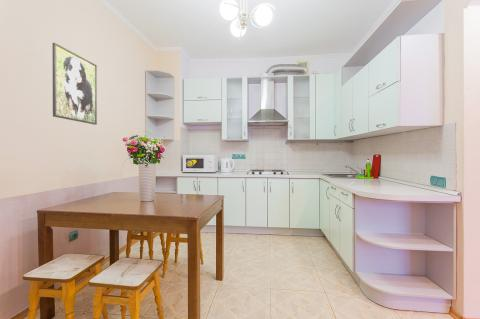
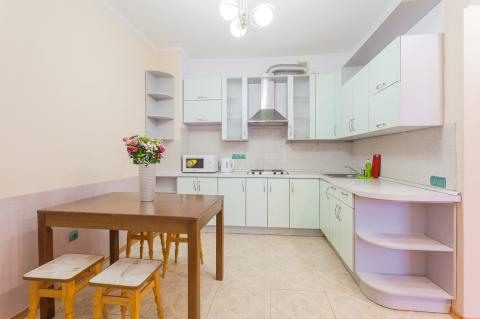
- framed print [52,42,98,126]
